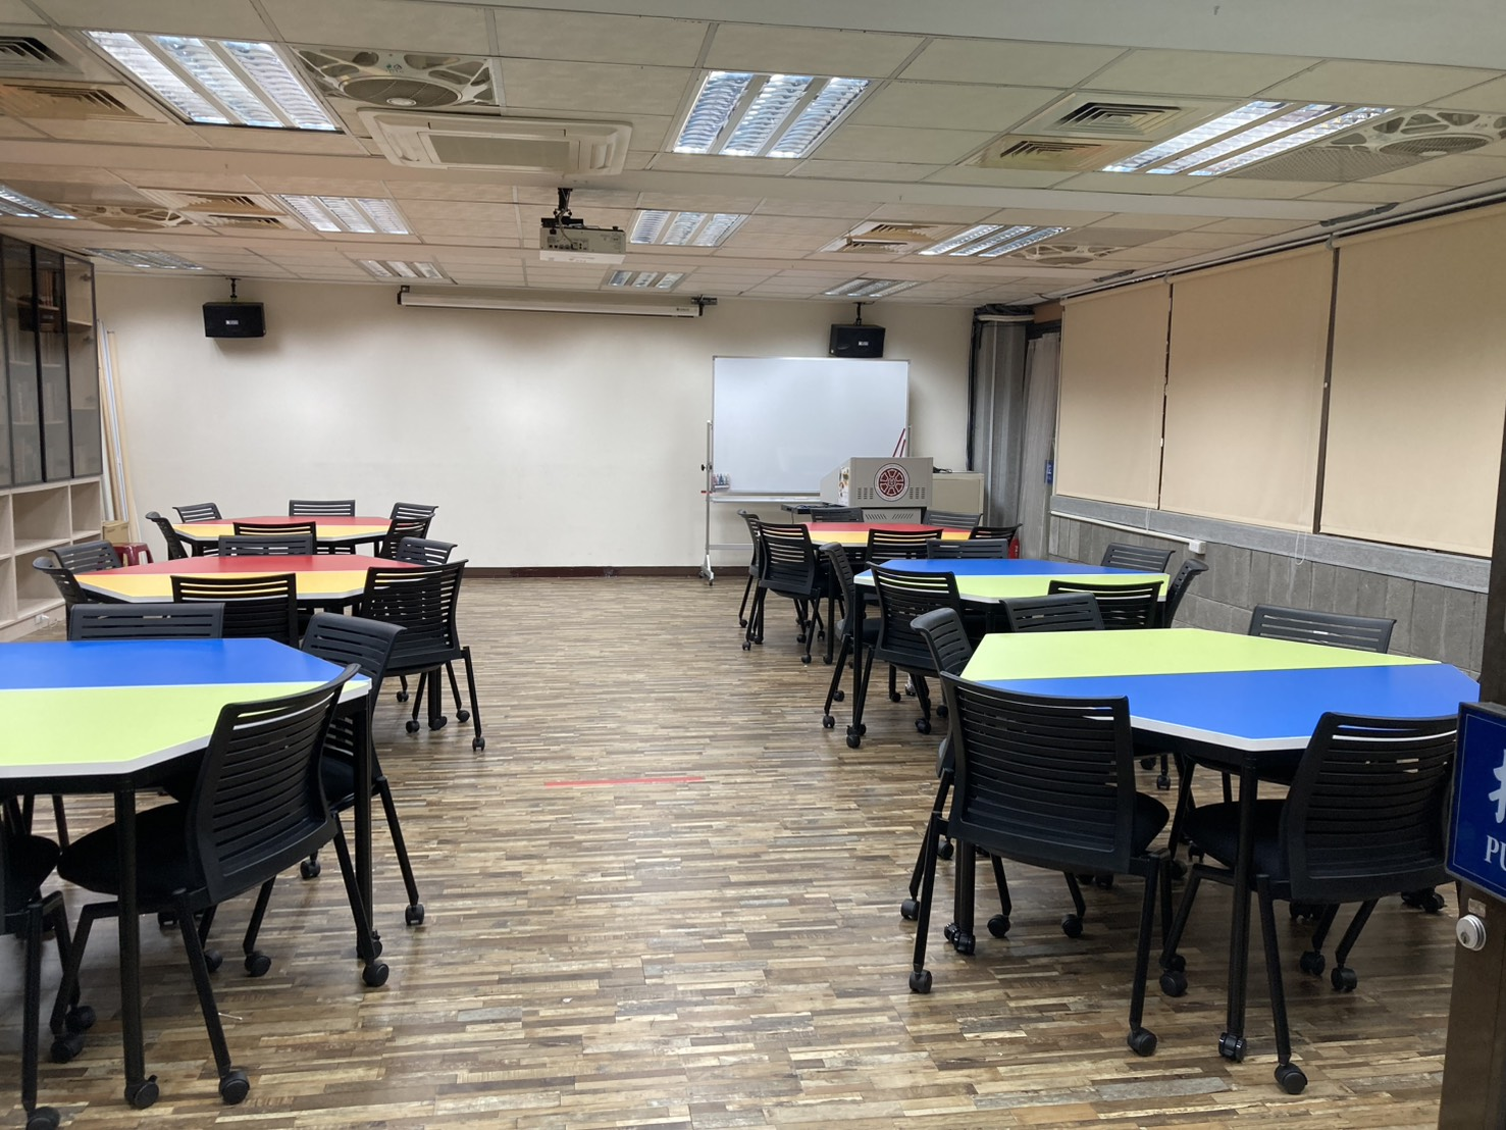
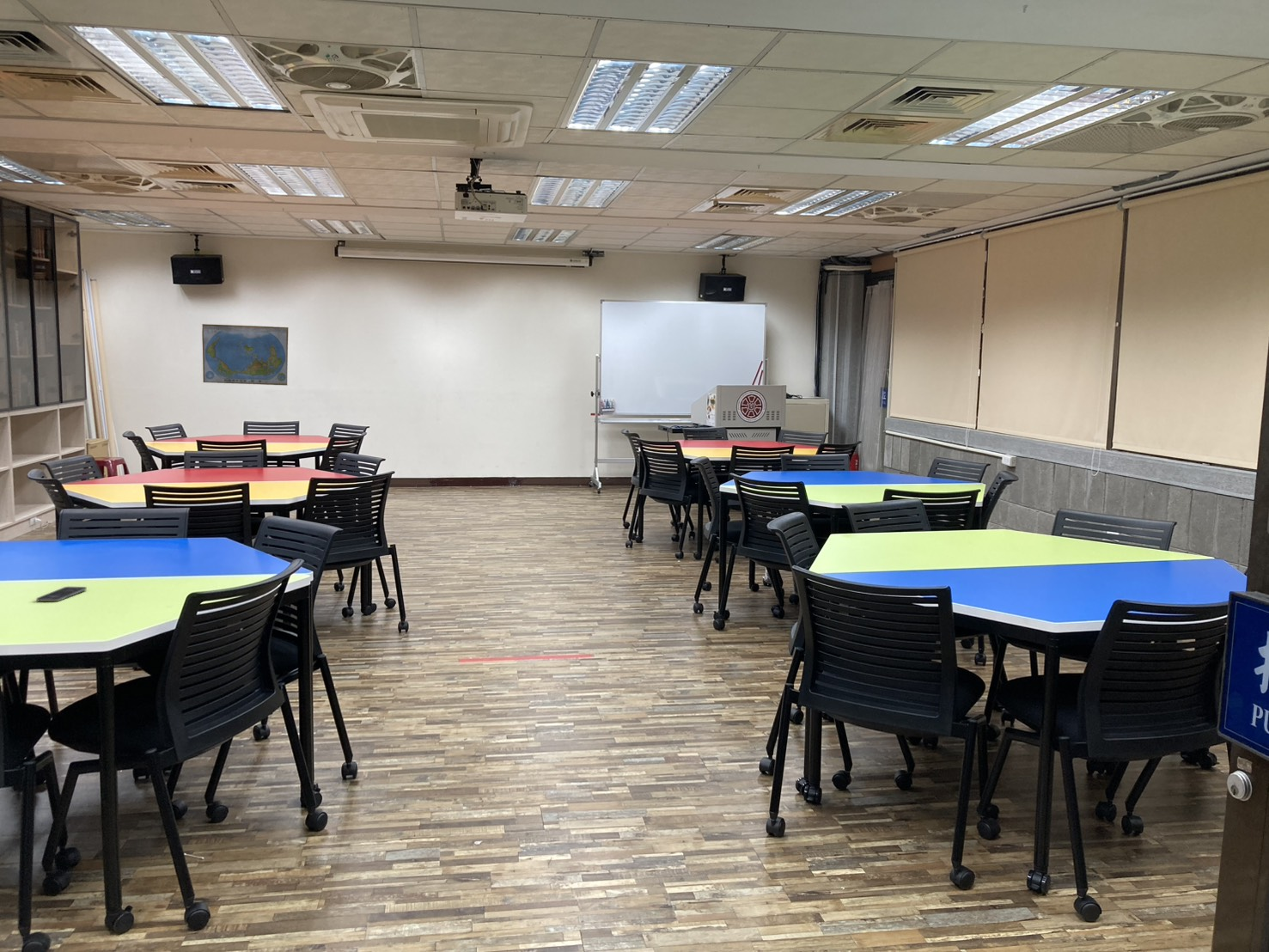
+ smartphone [35,586,88,602]
+ world map [201,323,290,386]
